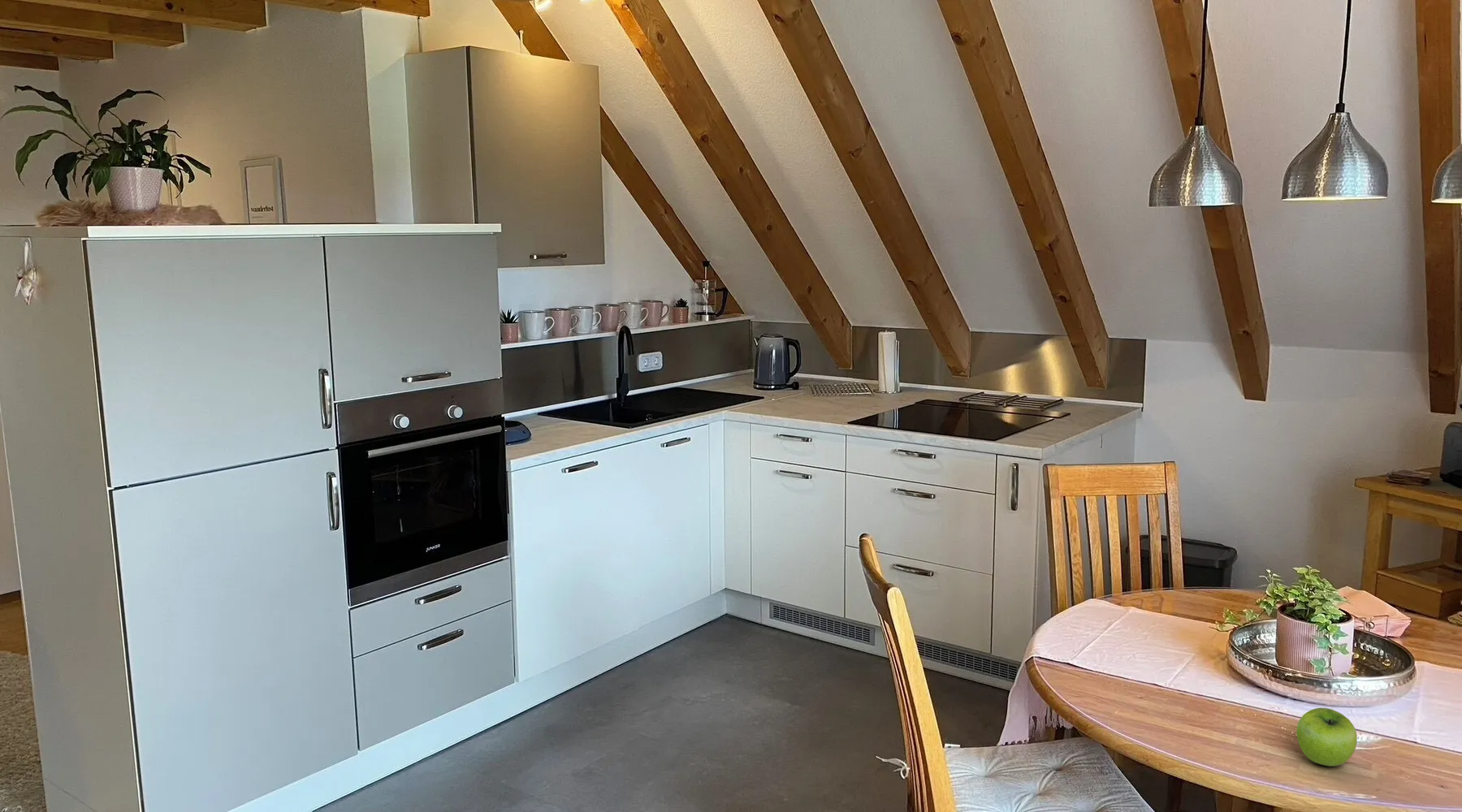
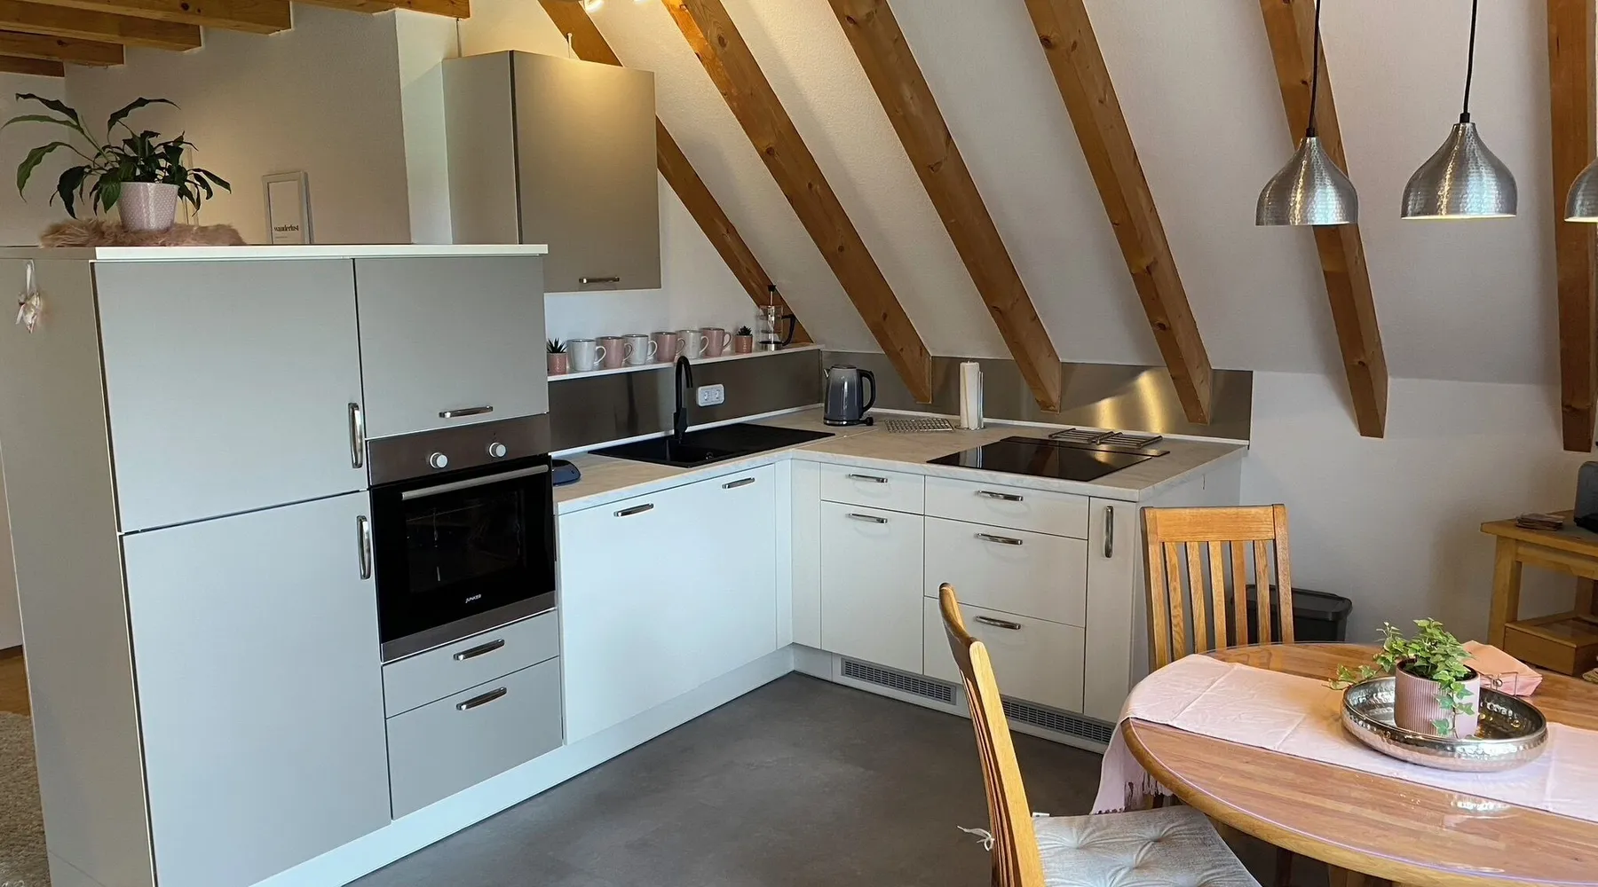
- fruit [1295,707,1358,767]
